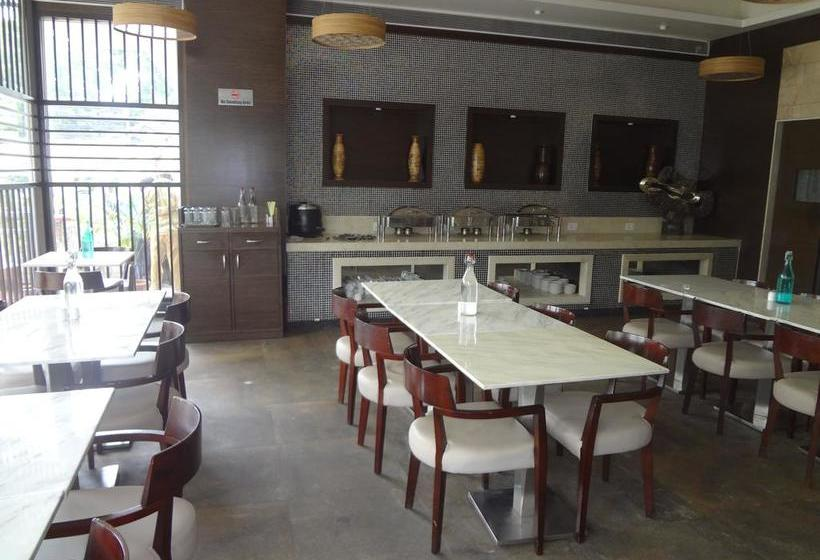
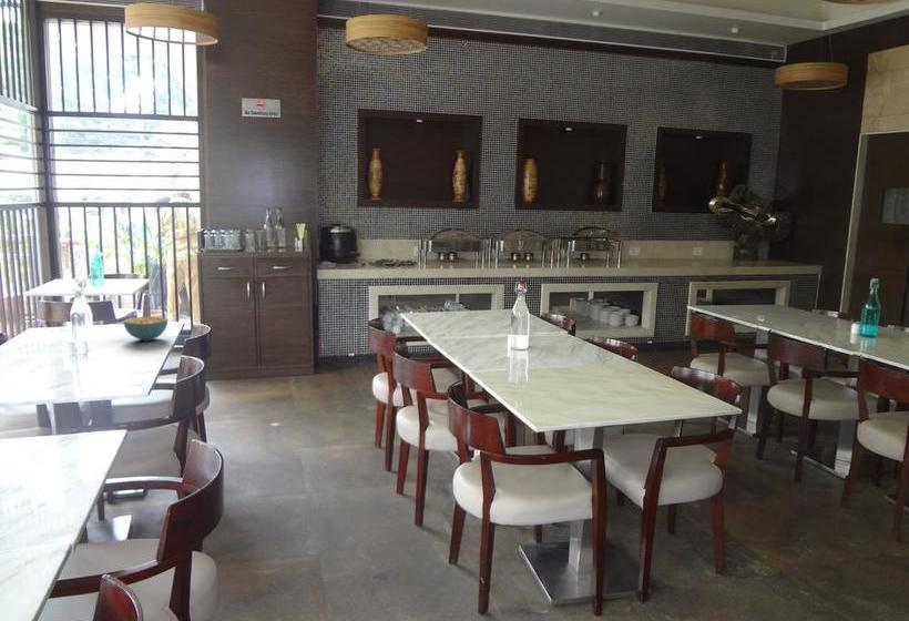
+ cereal bowl [123,316,168,342]
